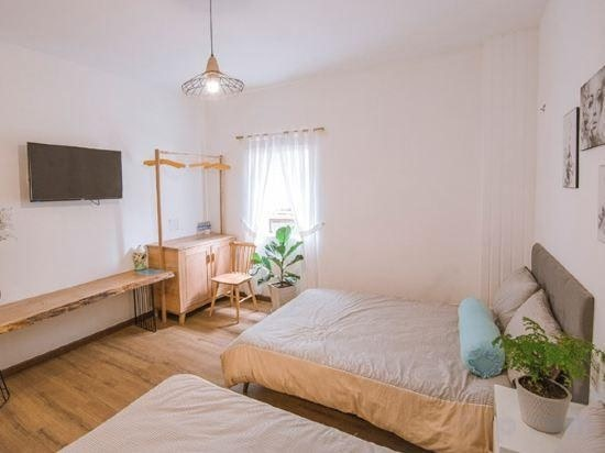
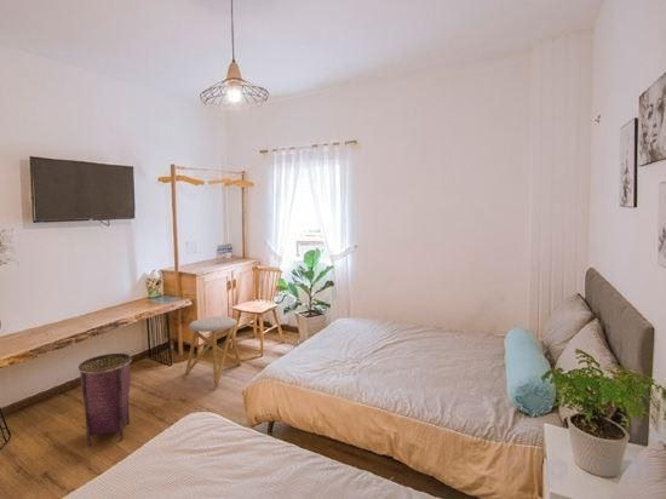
+ woven basket [77,352,133,447]
+ stool [184,315,242,389]
